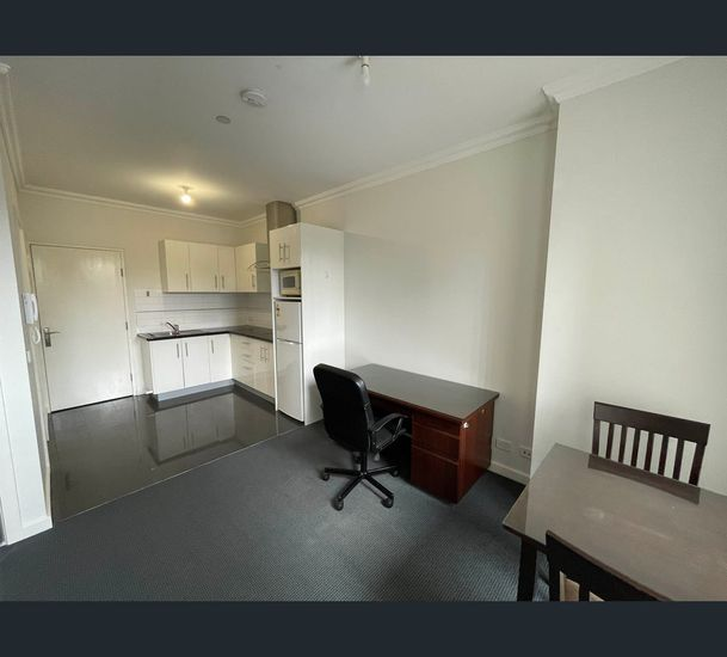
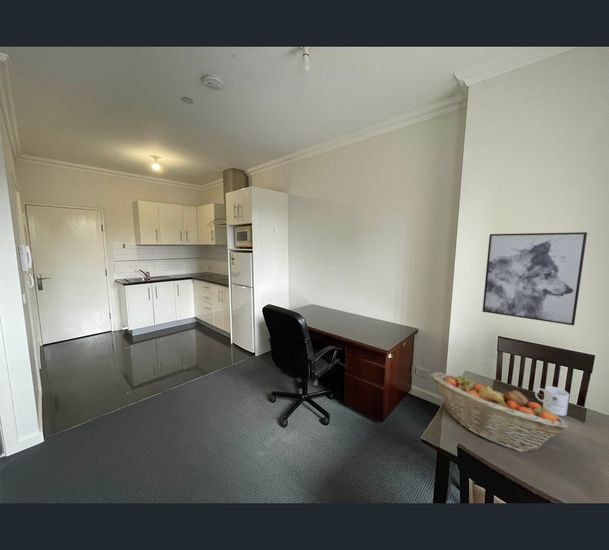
+ mug [534,385,570,417]
+ fruit basket [430,371,570,453]
+ wall art [481,231,588,326]
